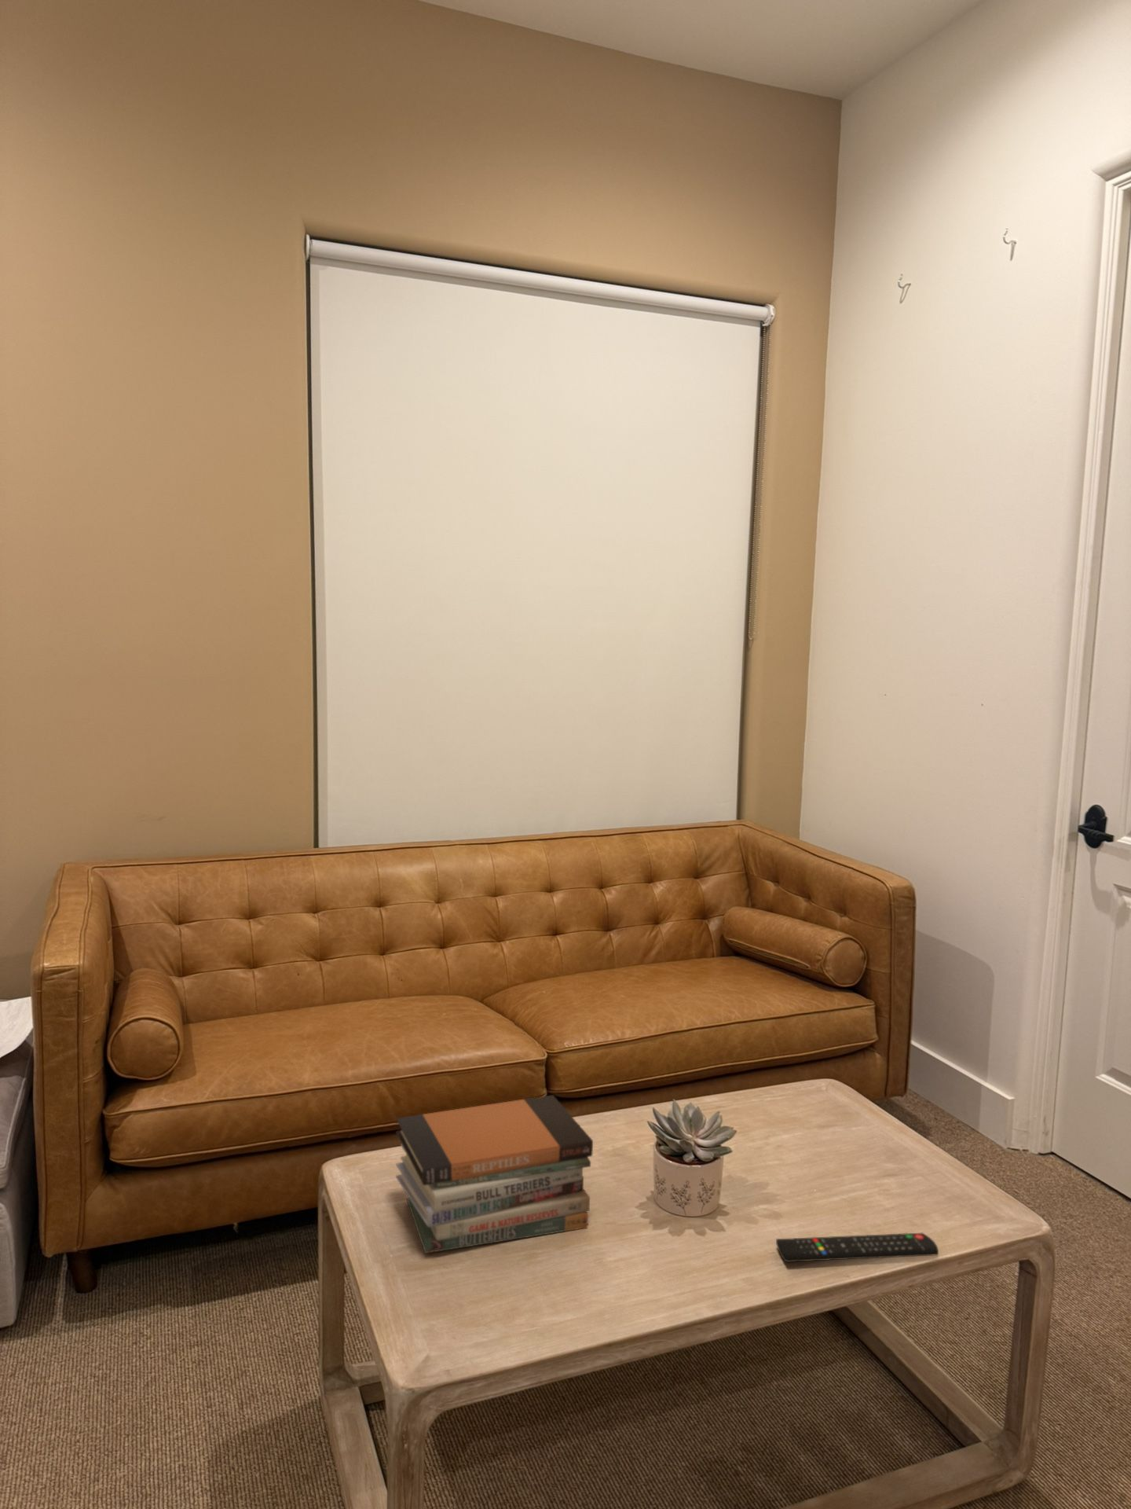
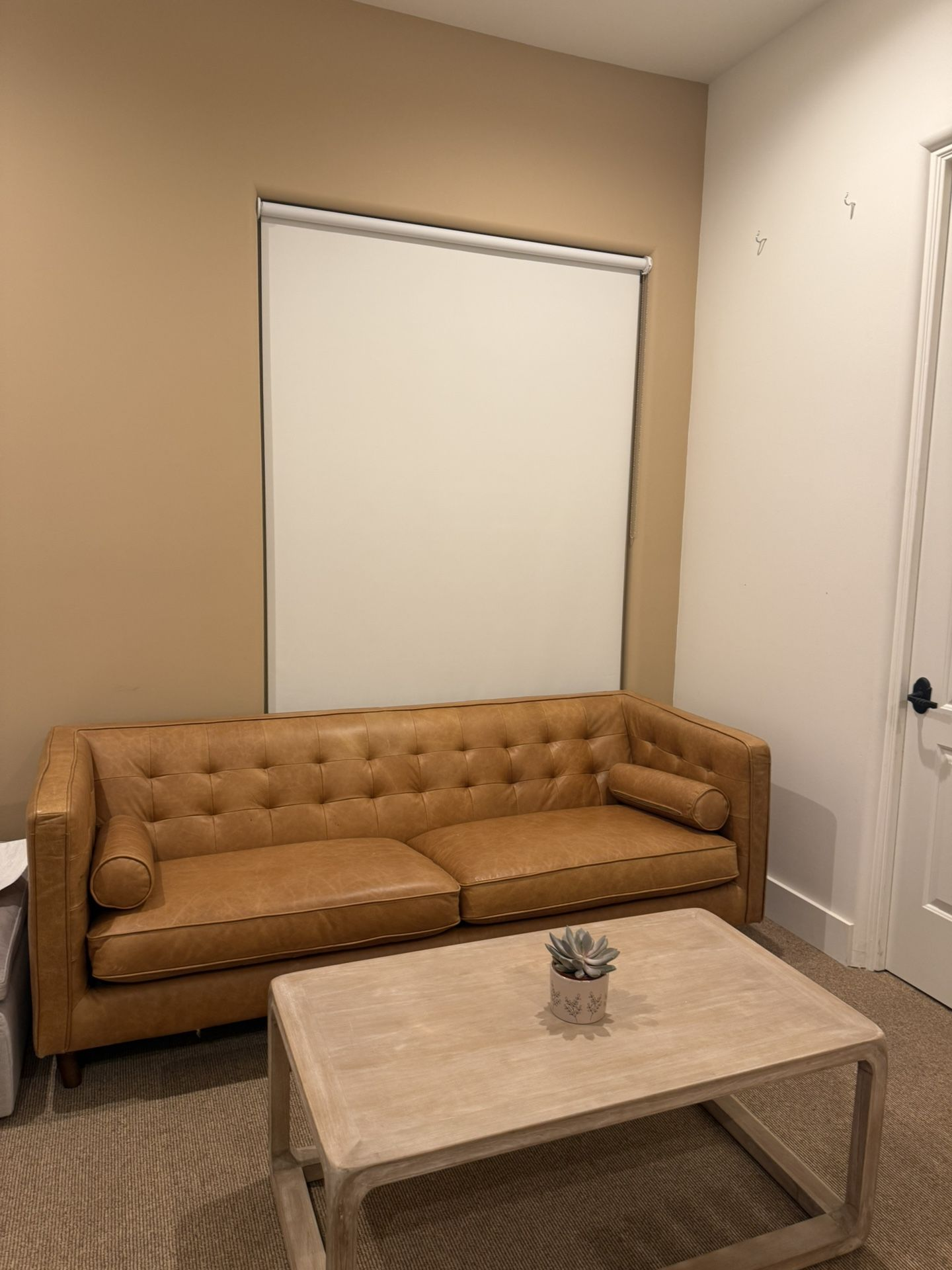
- remote control [776,1232,940,1263]
- book stack [396,1094,594,1255]
